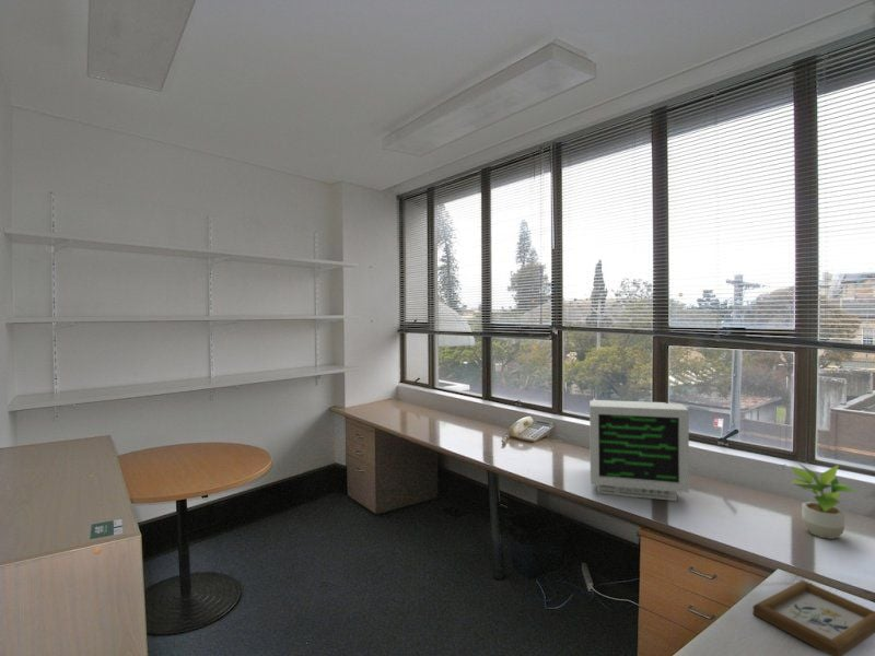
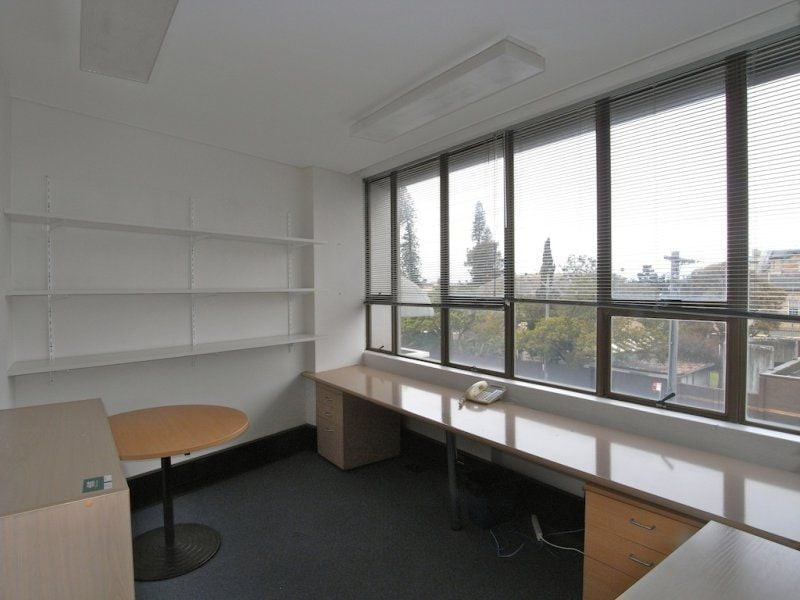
- potted plant [790,460,860,540]
- computer monitor [588,399,690,502]
- picture frame [752,579,875,656]
